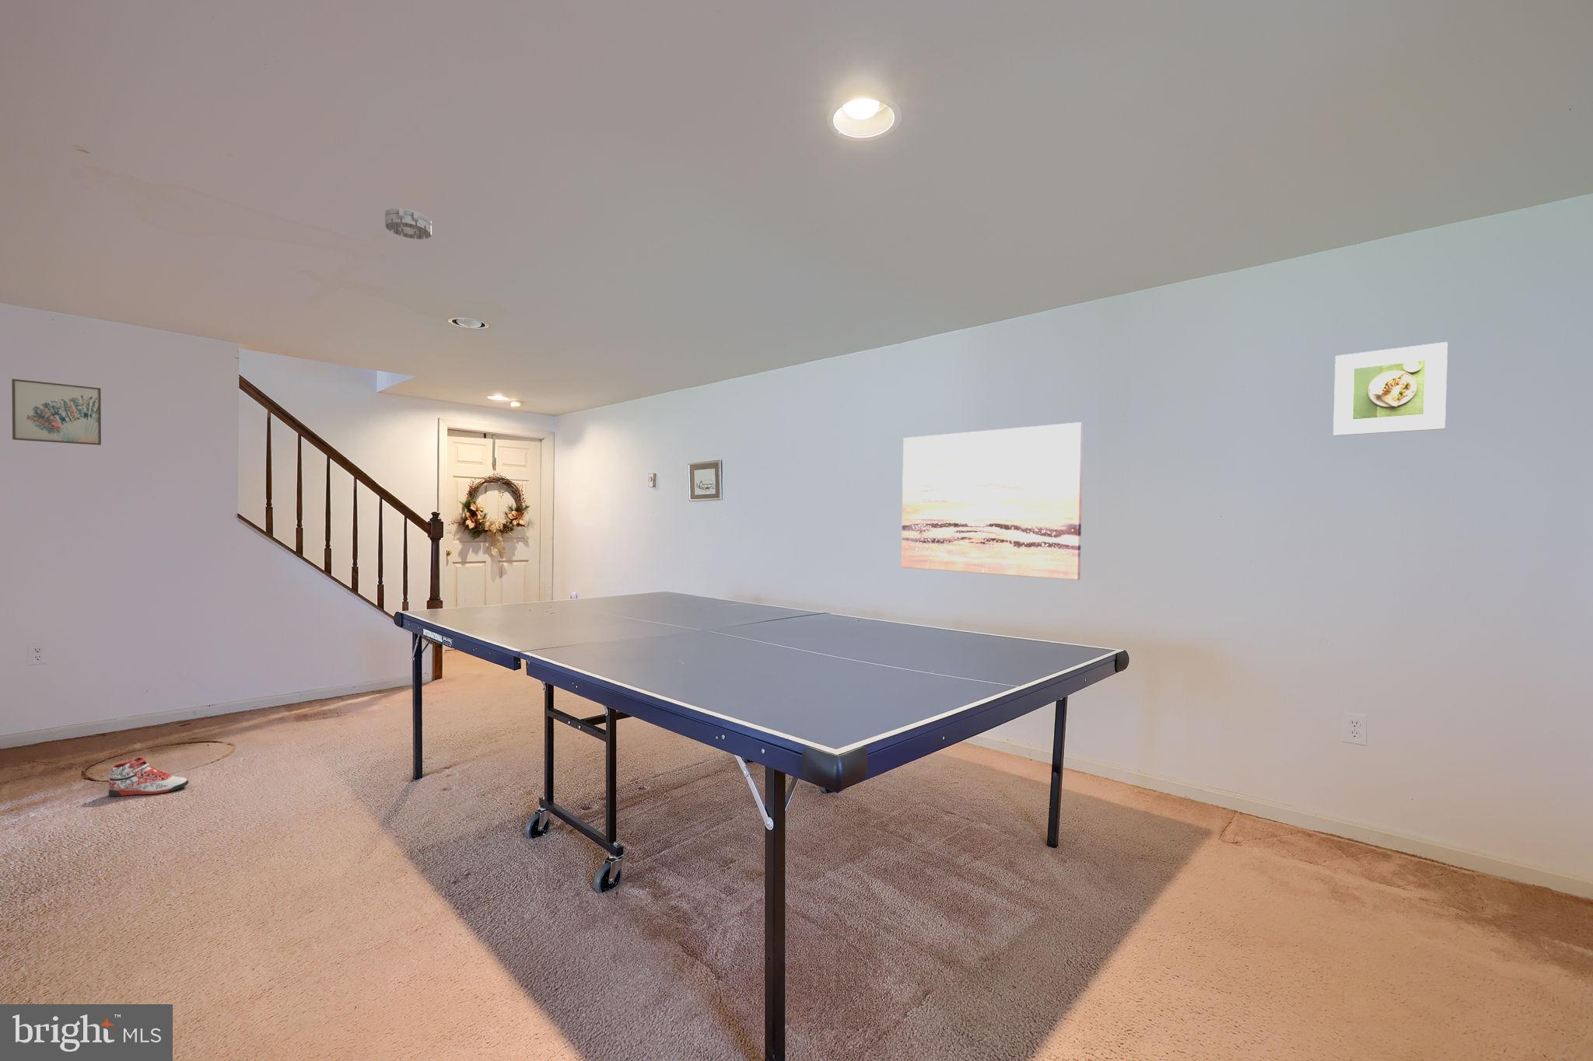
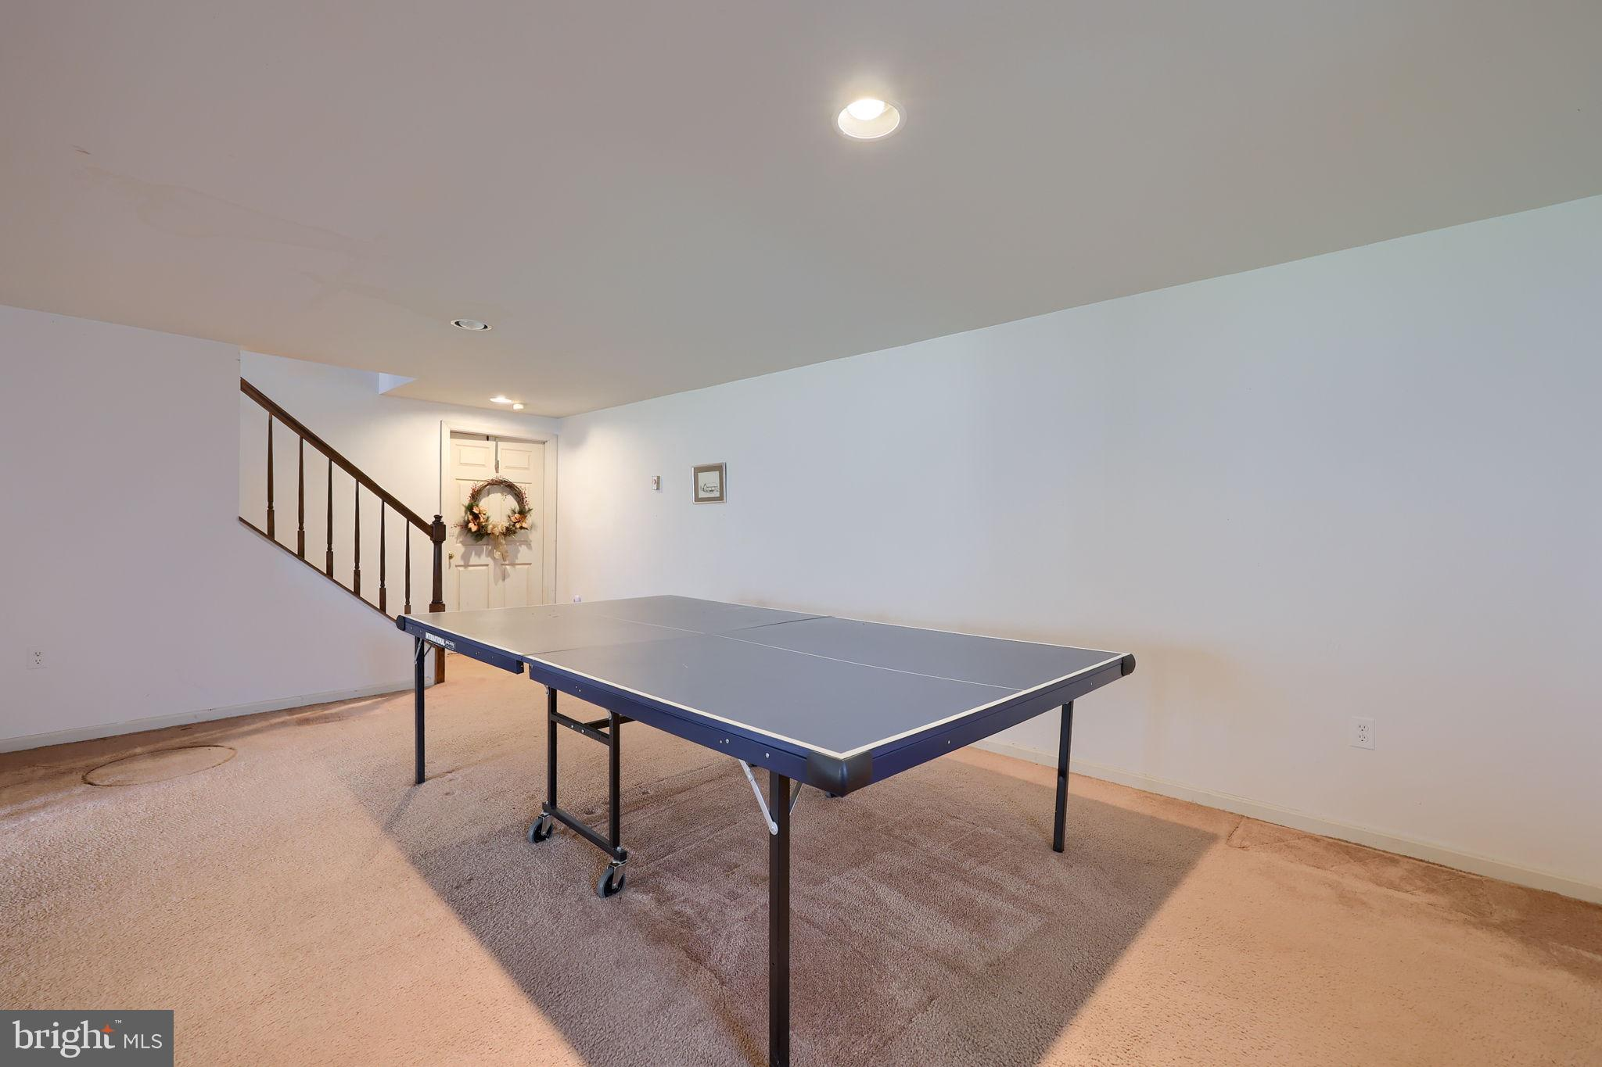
- wall art [901,422,1084,580]
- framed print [1332,341,1449,436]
- wall art [11,378,102,446]
- smoke detector [384,207,432,240]
- sneaker [108,757,190,797]
